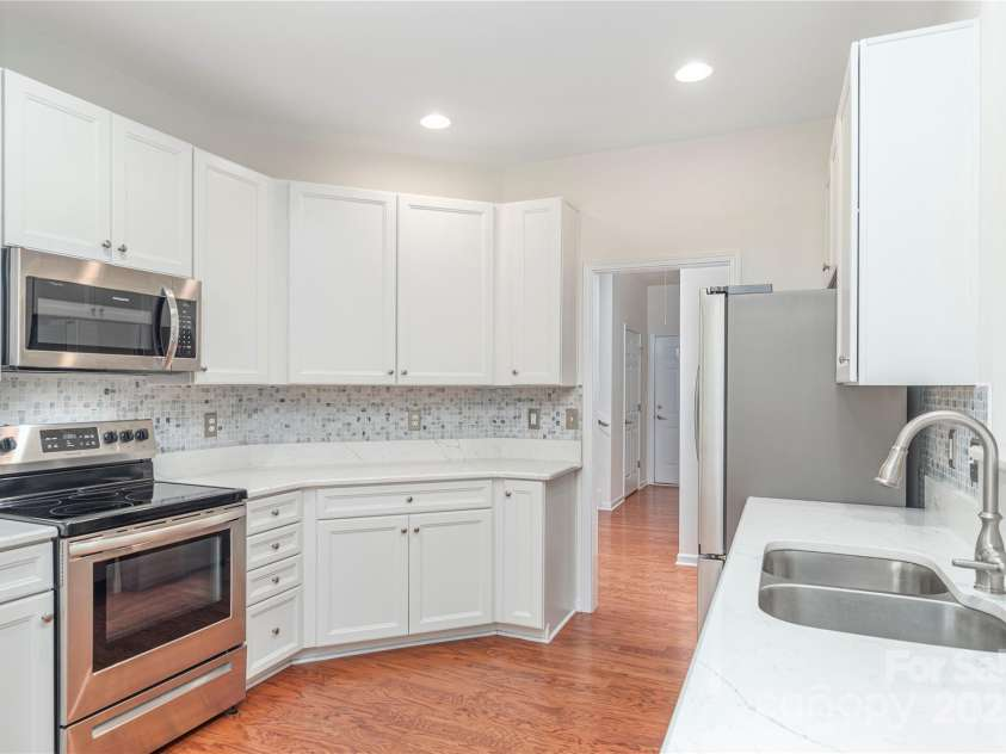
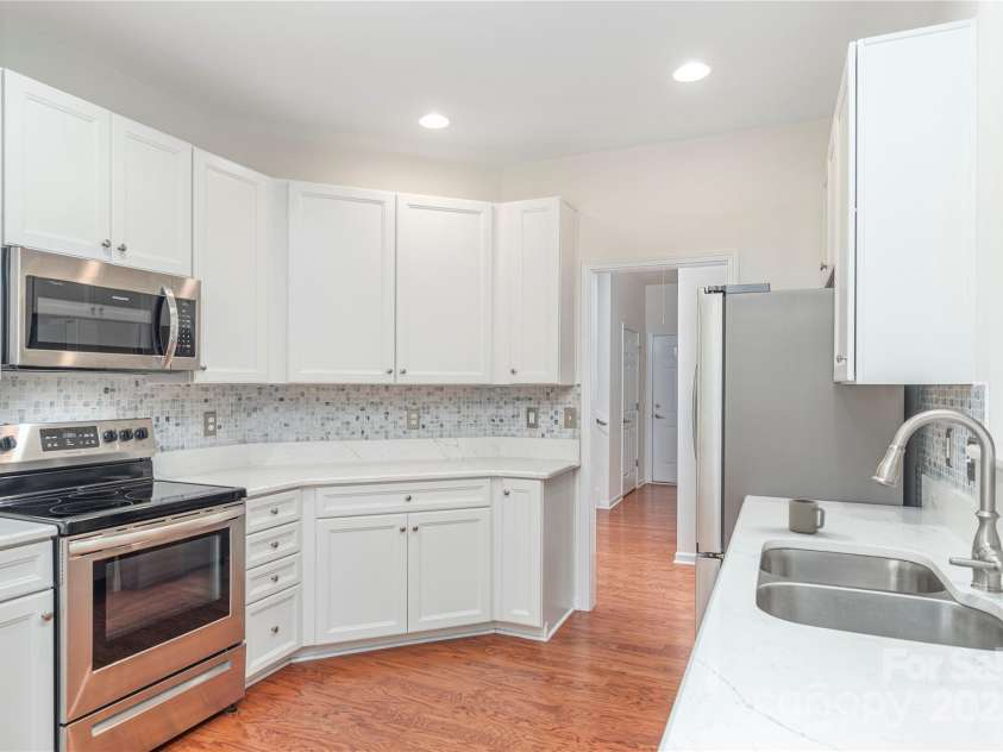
+ cup [788,497,827,534]
